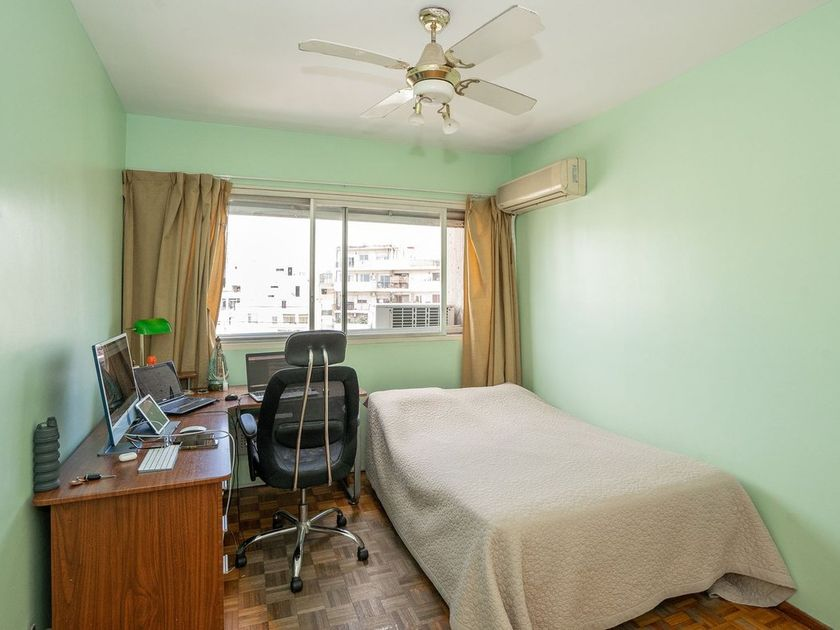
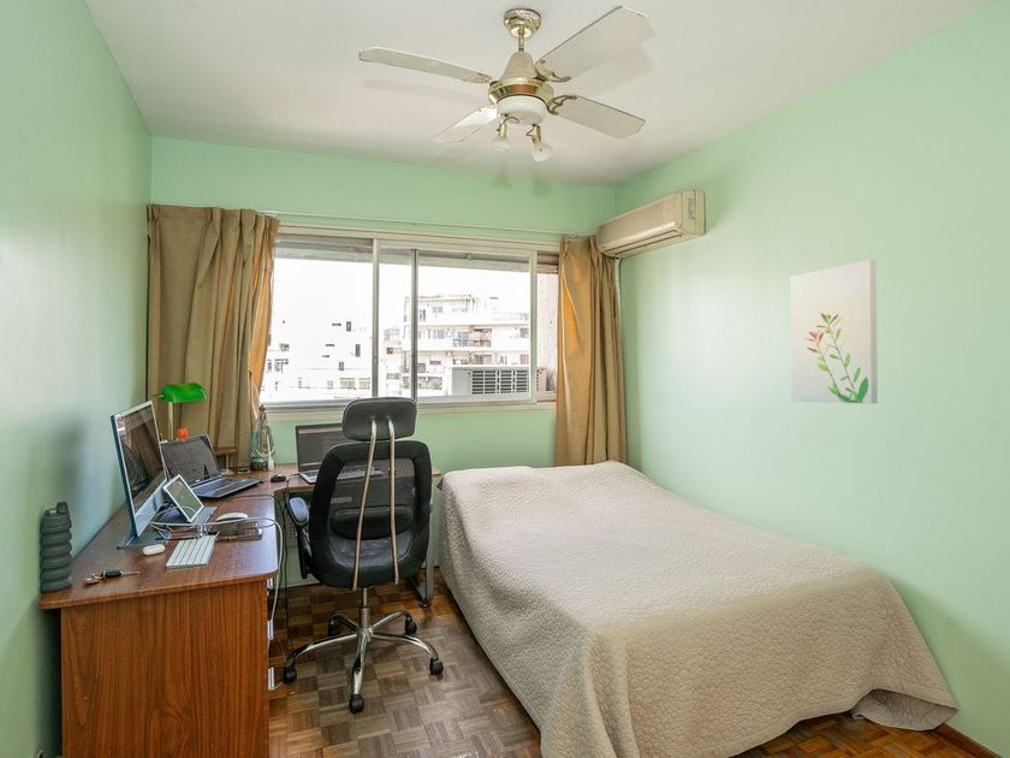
+ wall art [790,259,879,404]
